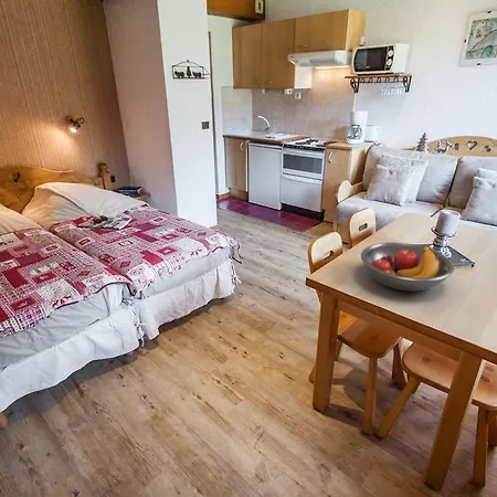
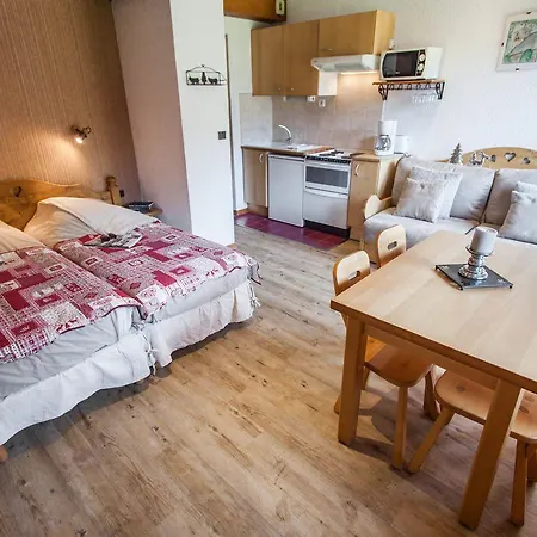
- fruit bowl [360,242,455,292]
